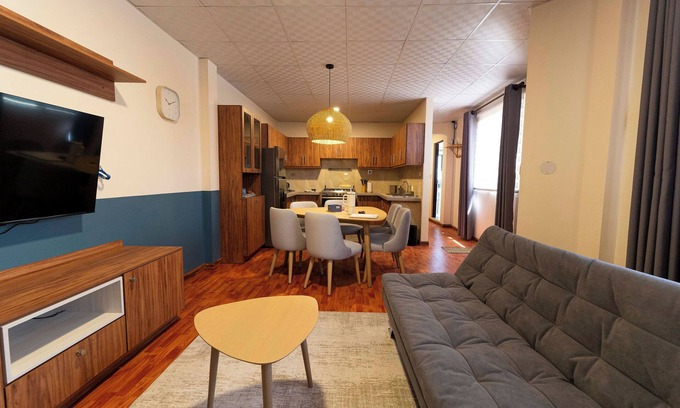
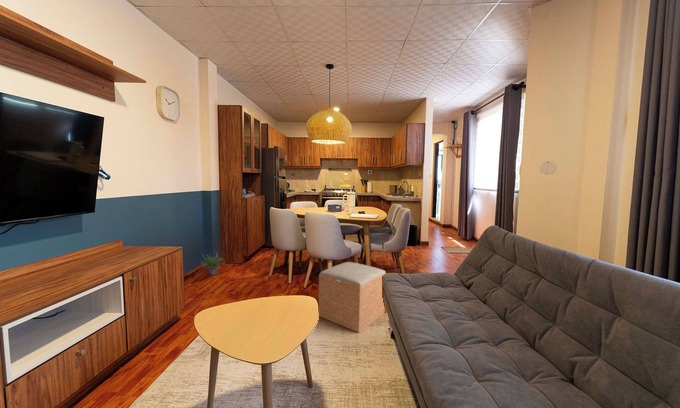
+ ottoman [318,261,387,334]
+ potted plant [199,253,224,276]
